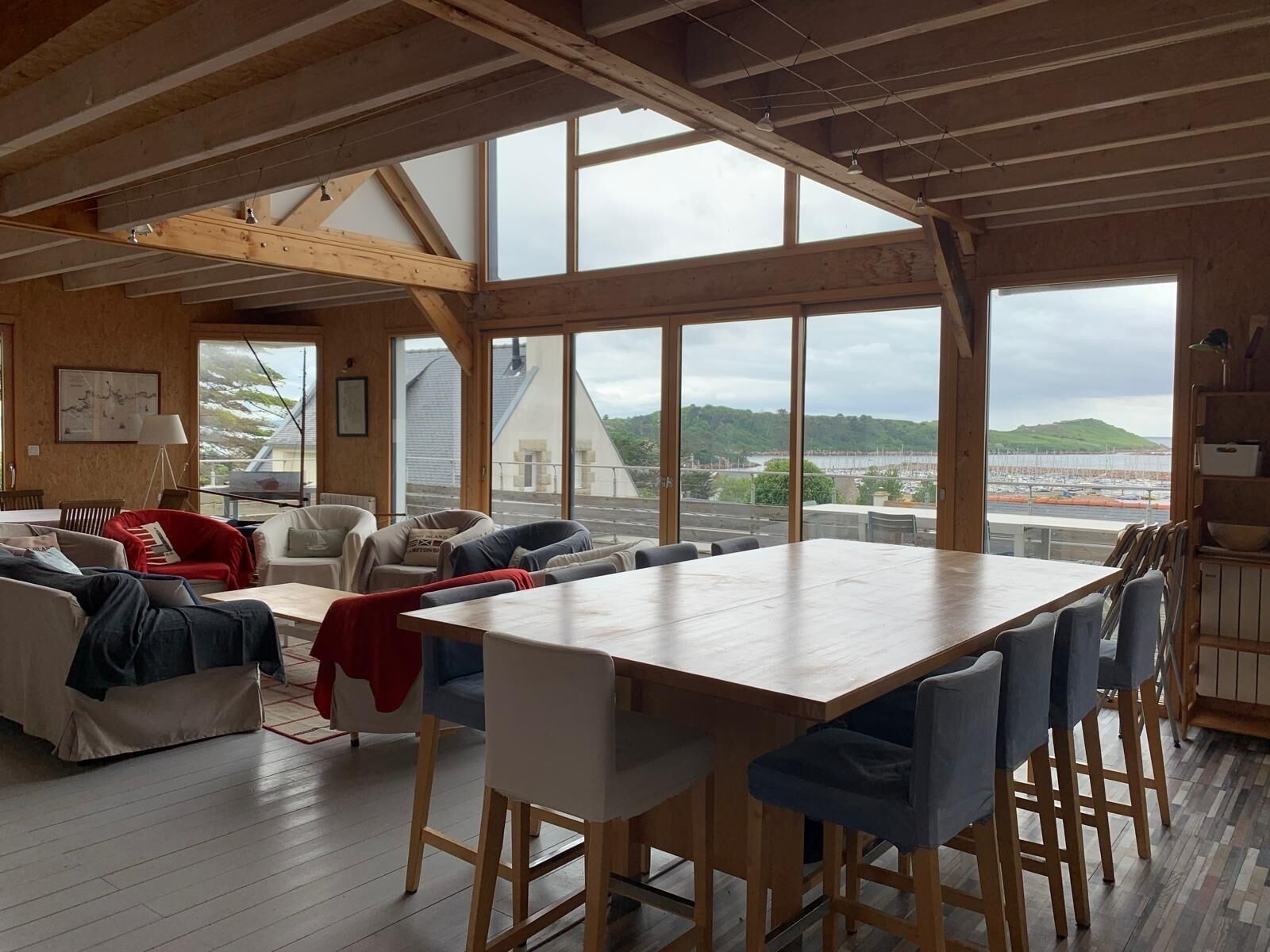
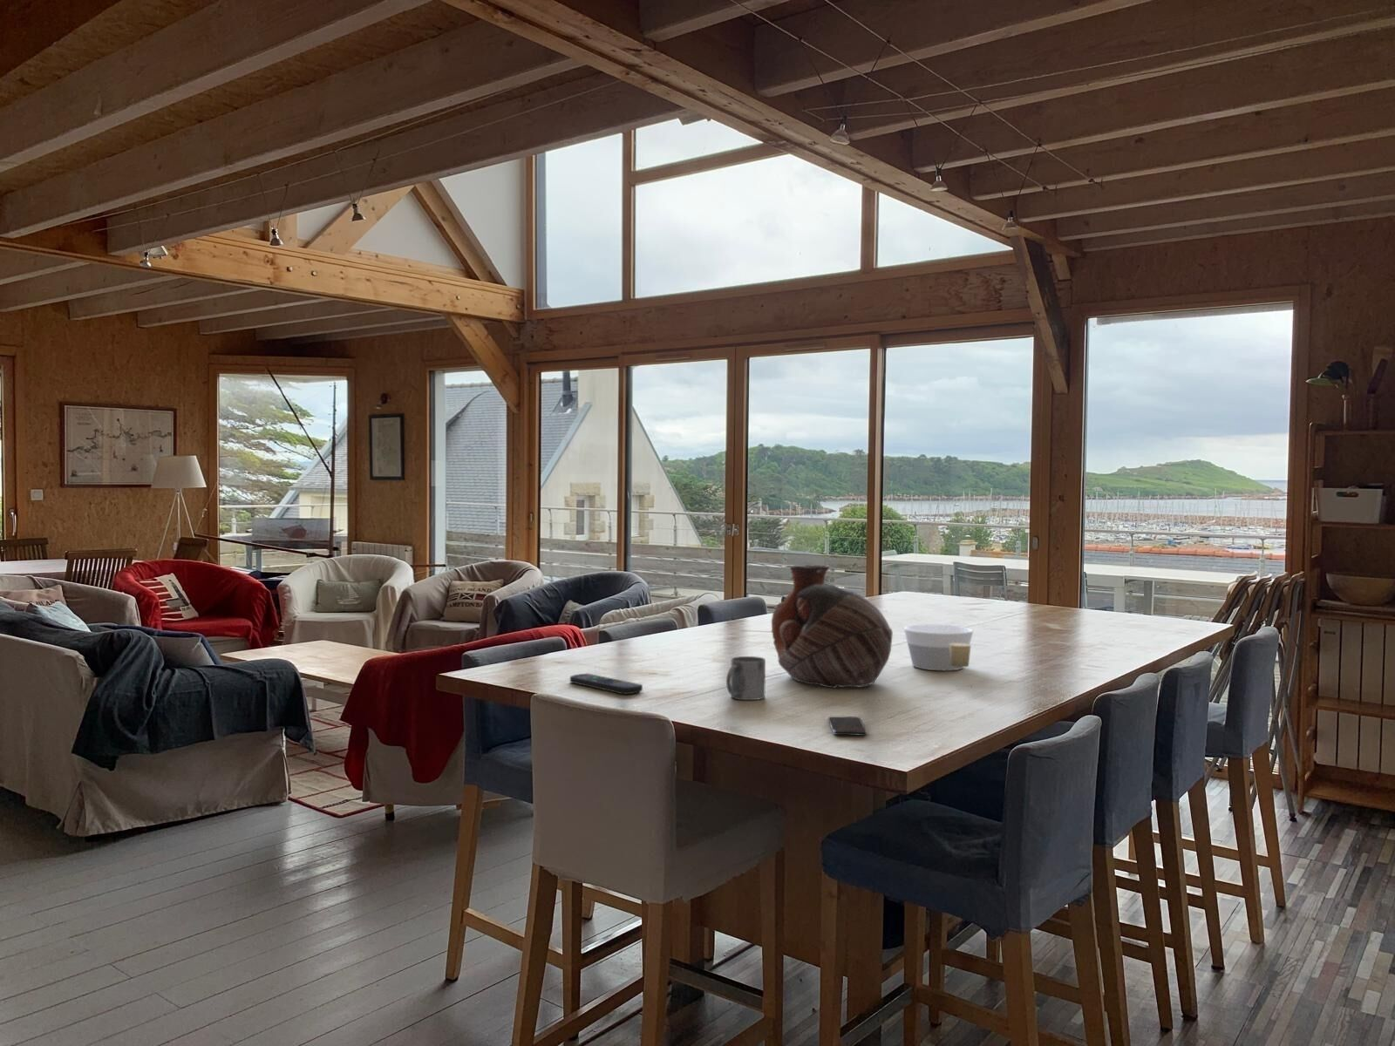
+ remote control [569,672,644,694]
+ bowl [903,623,974,671]
+ smartphone [827,715,869,736]
+ mug [725,656,767,701]
+ candle [949,643,972,668]
+ vase [771,564,894,690]
